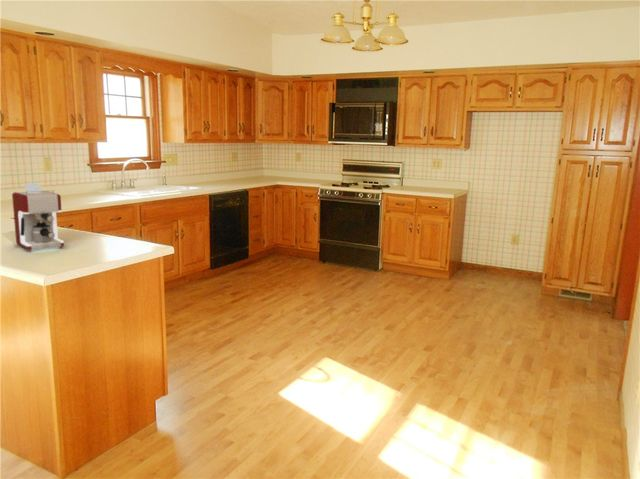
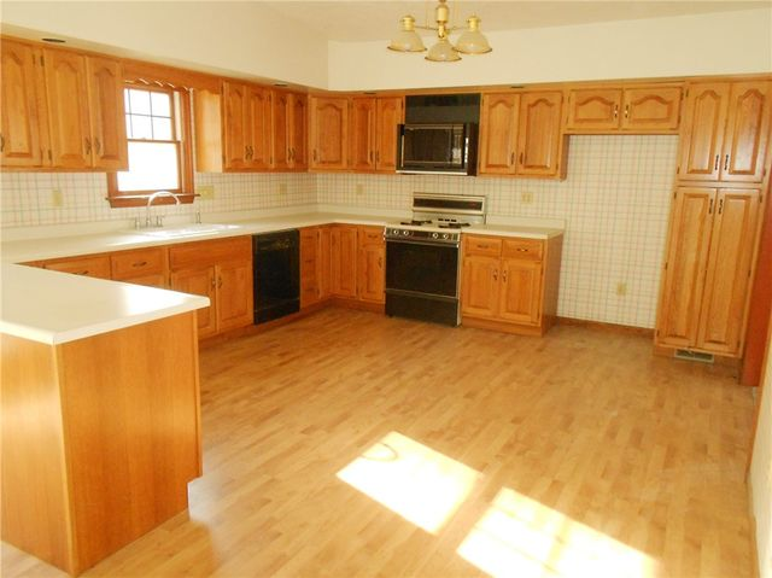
- coffee maker [11,182,65,252]
